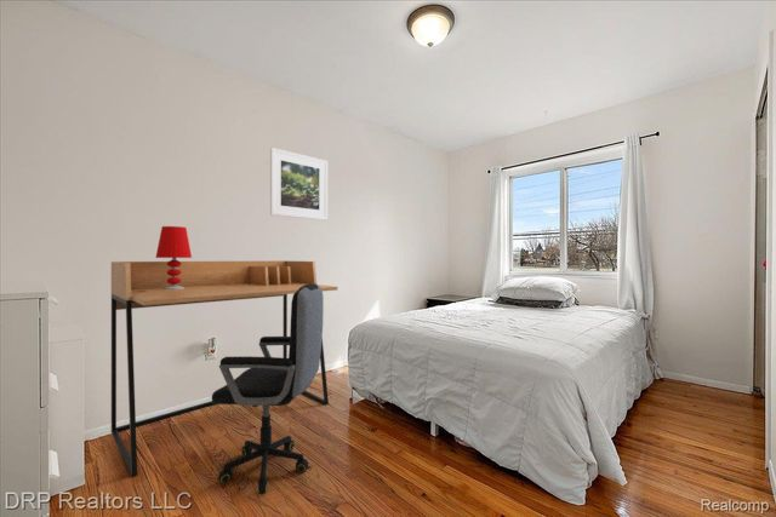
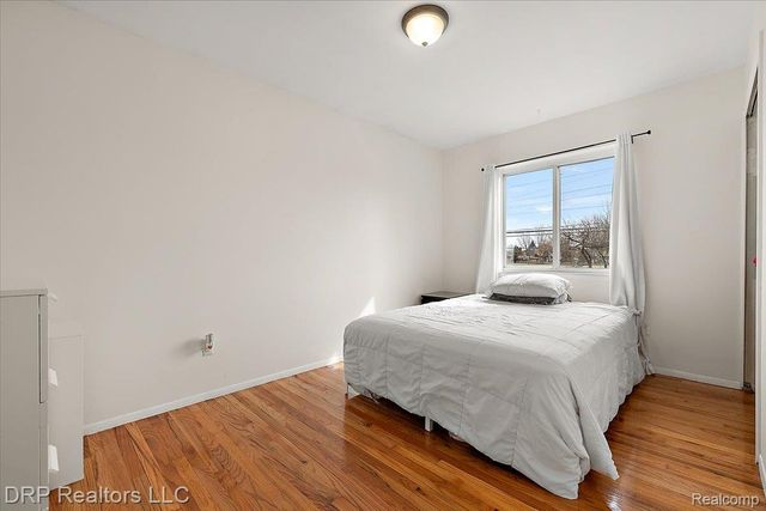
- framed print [269,147,329,222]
- office chair [211,283,325,495]
- desk [110,259,338,478]
- table lamp [155,225,193,289]
